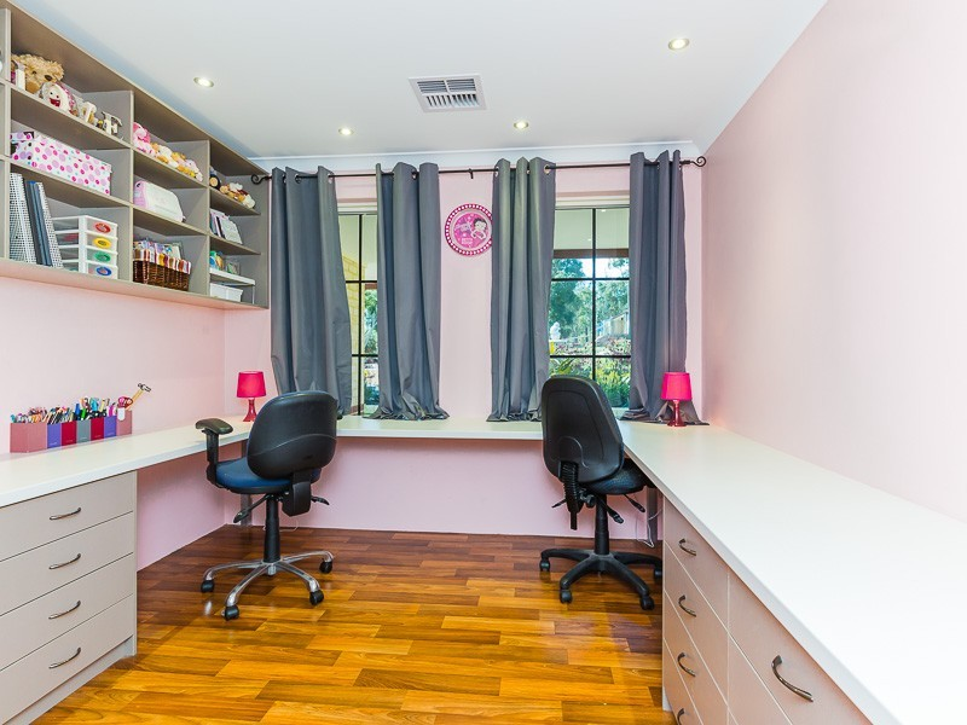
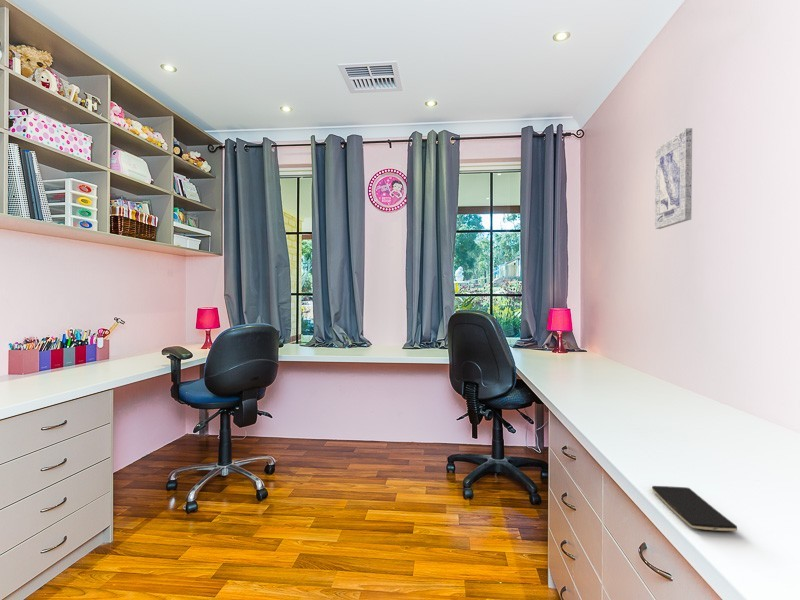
+ smartphone [651,485,738,532]
+ wall art [654,127,693,230]
